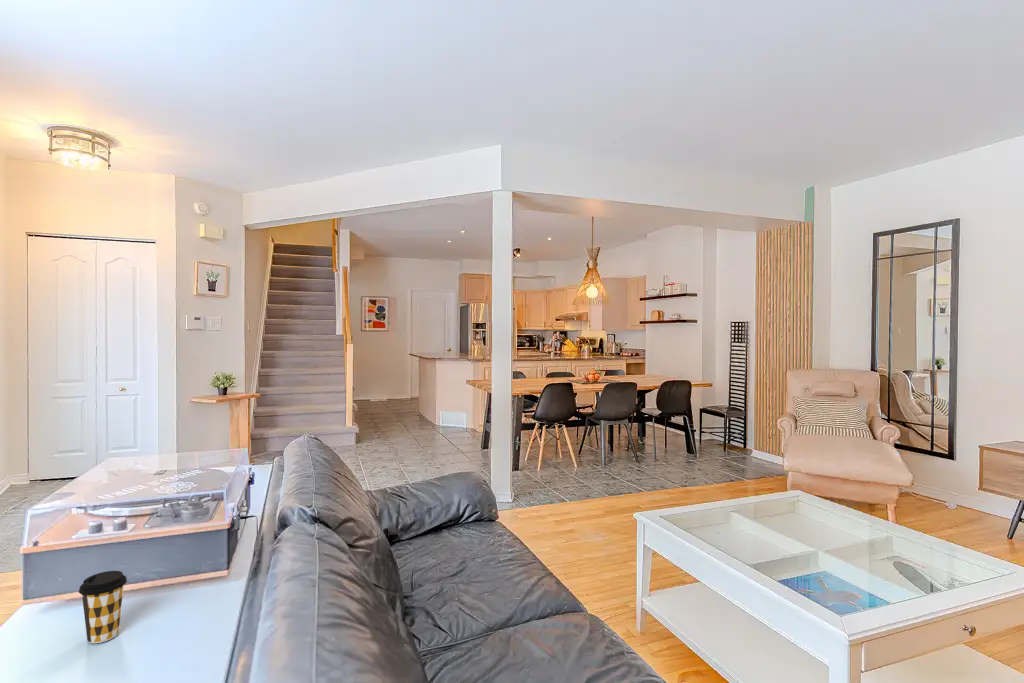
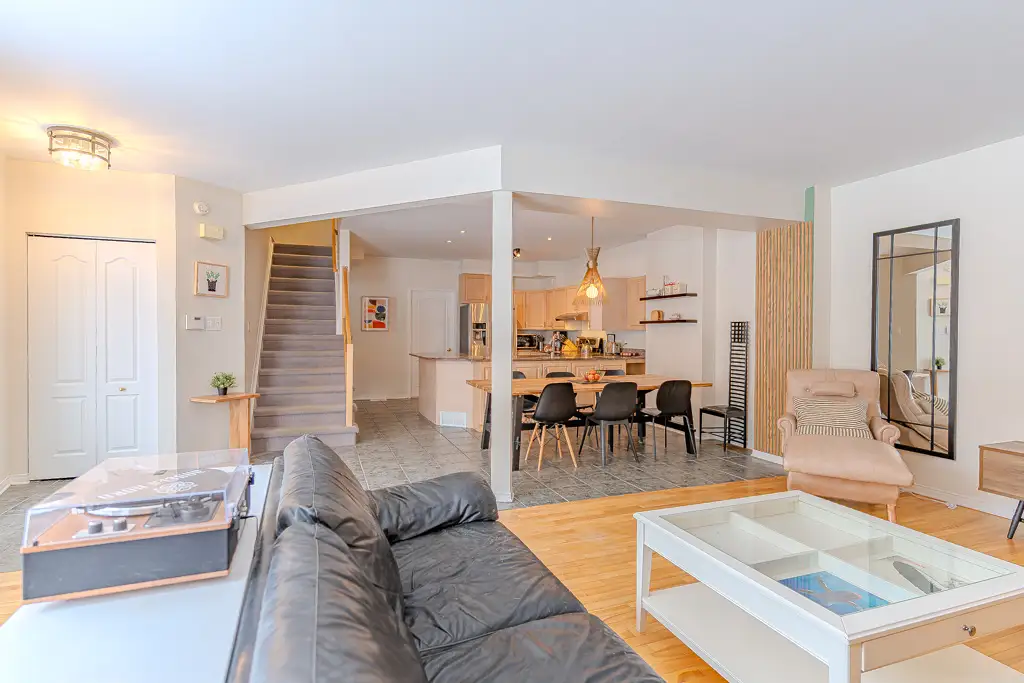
- coffee cup [78,570,128,644]
